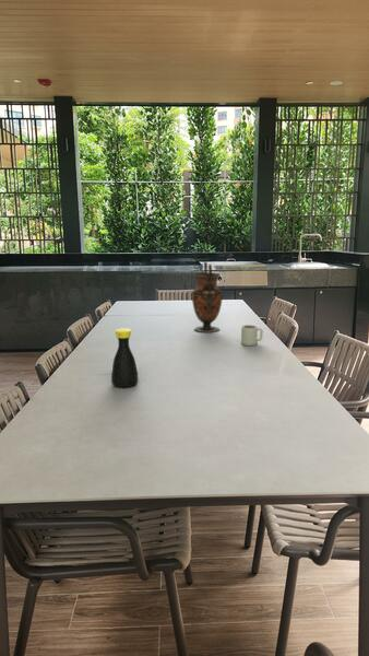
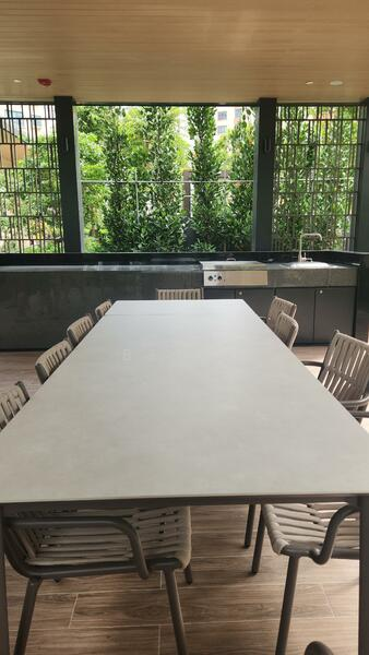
- bottle [110,327,139,388]
- vase [191,260,224,333]
- cup [240,324,264,347]
